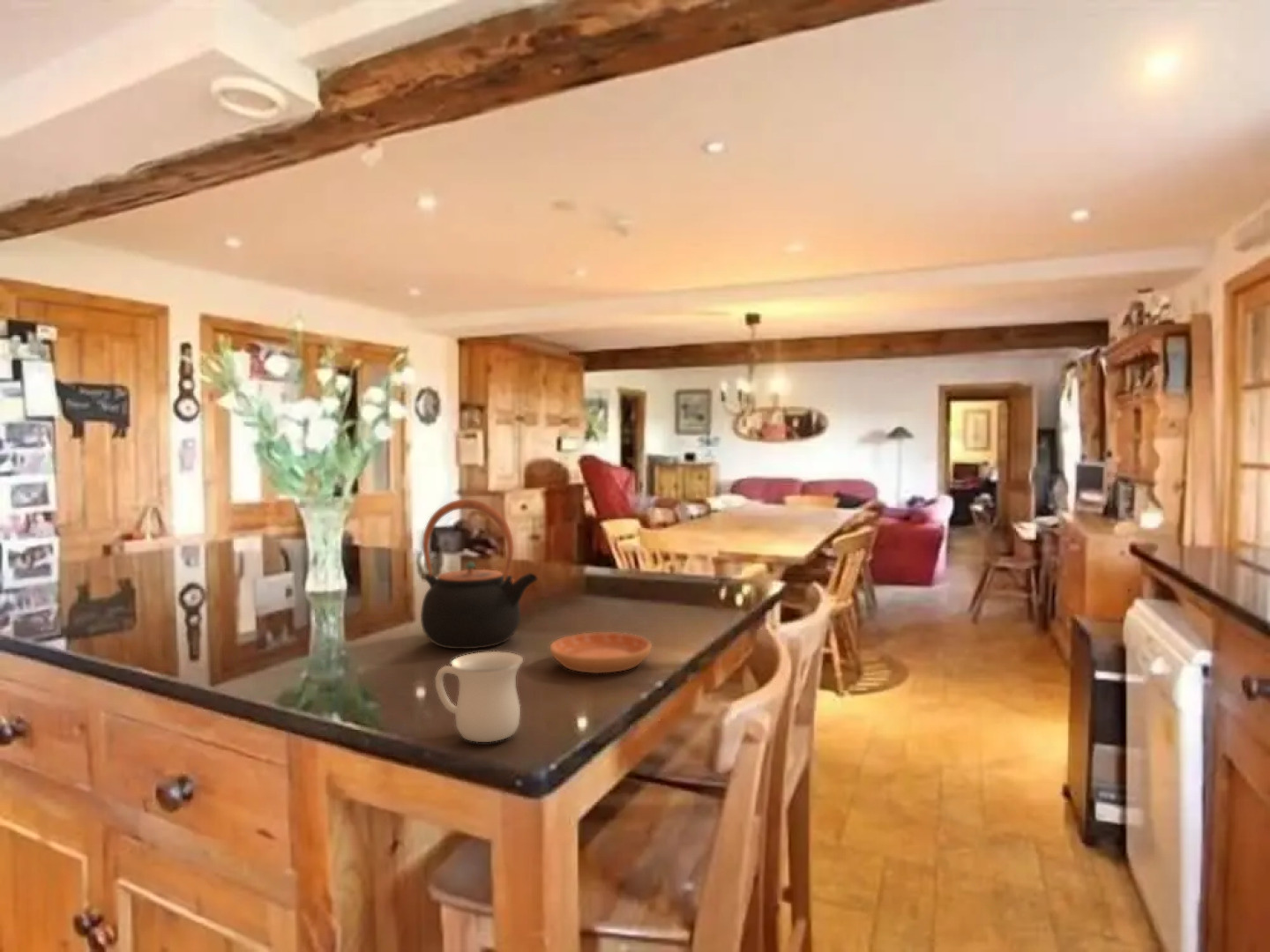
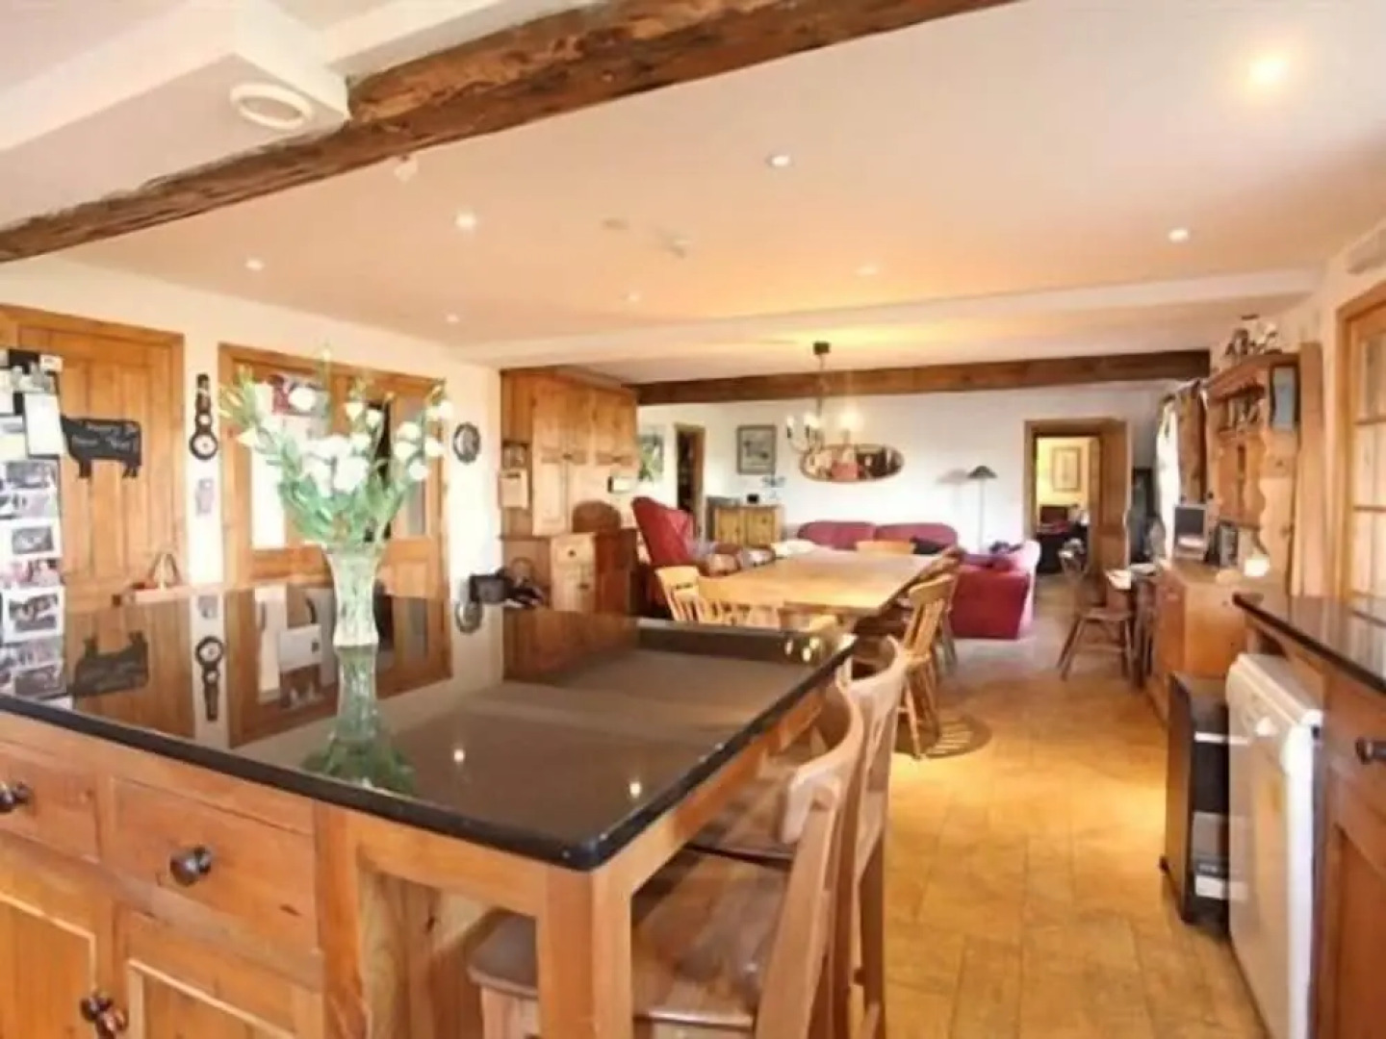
- saucer [549,631,653,674]
- mug [434,651,524,743]
- teapot [420,498,539,650]
